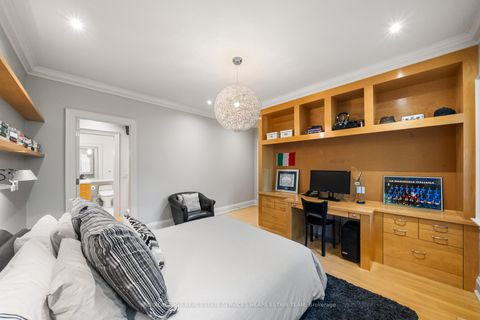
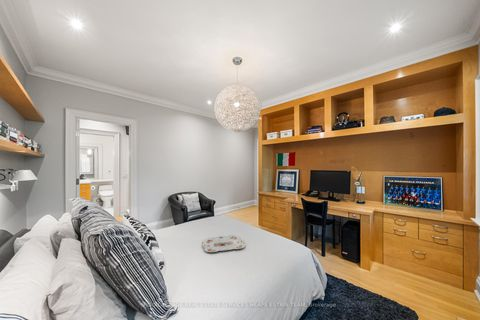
+ serving tray [202,234,246,253]
